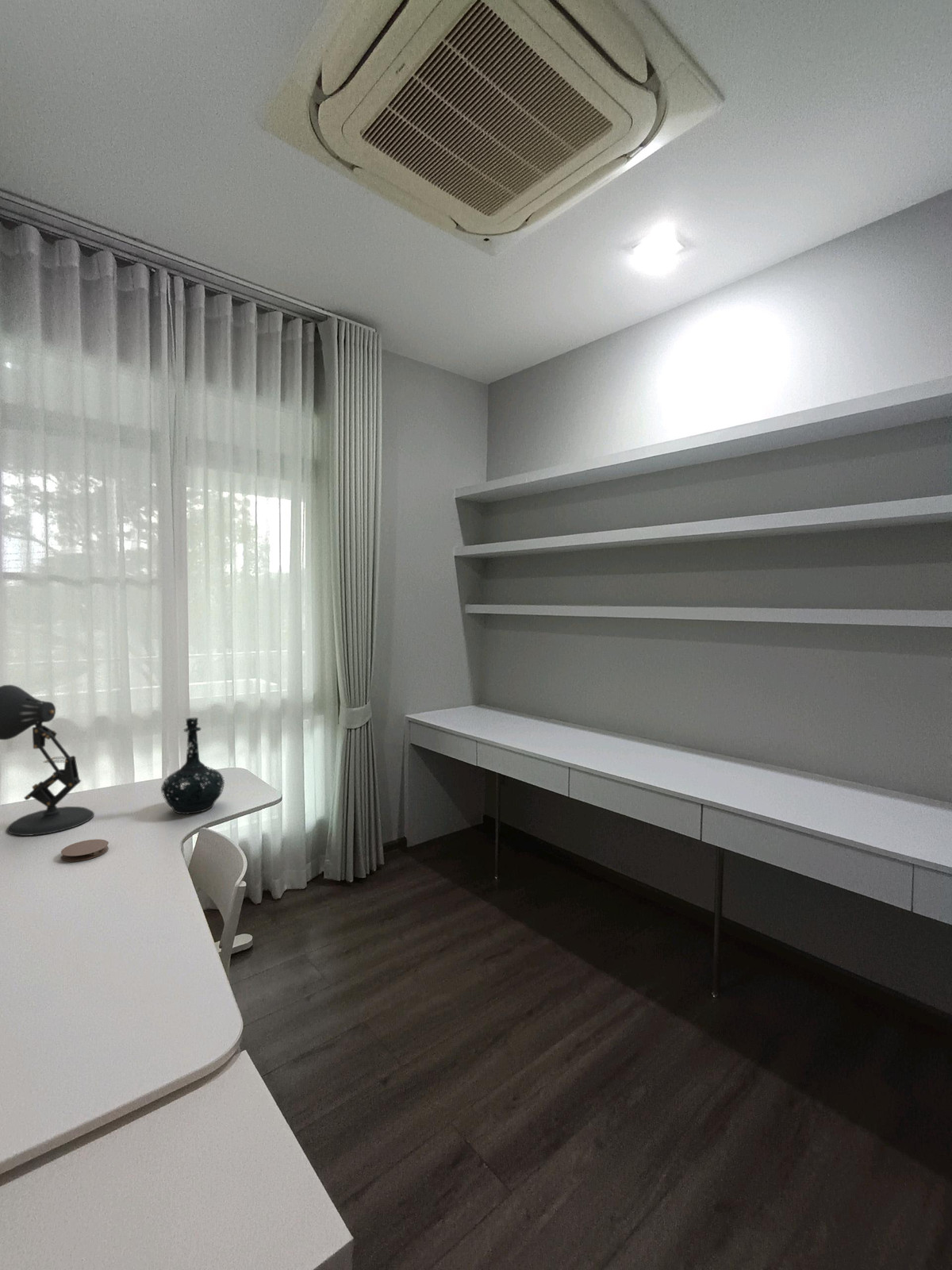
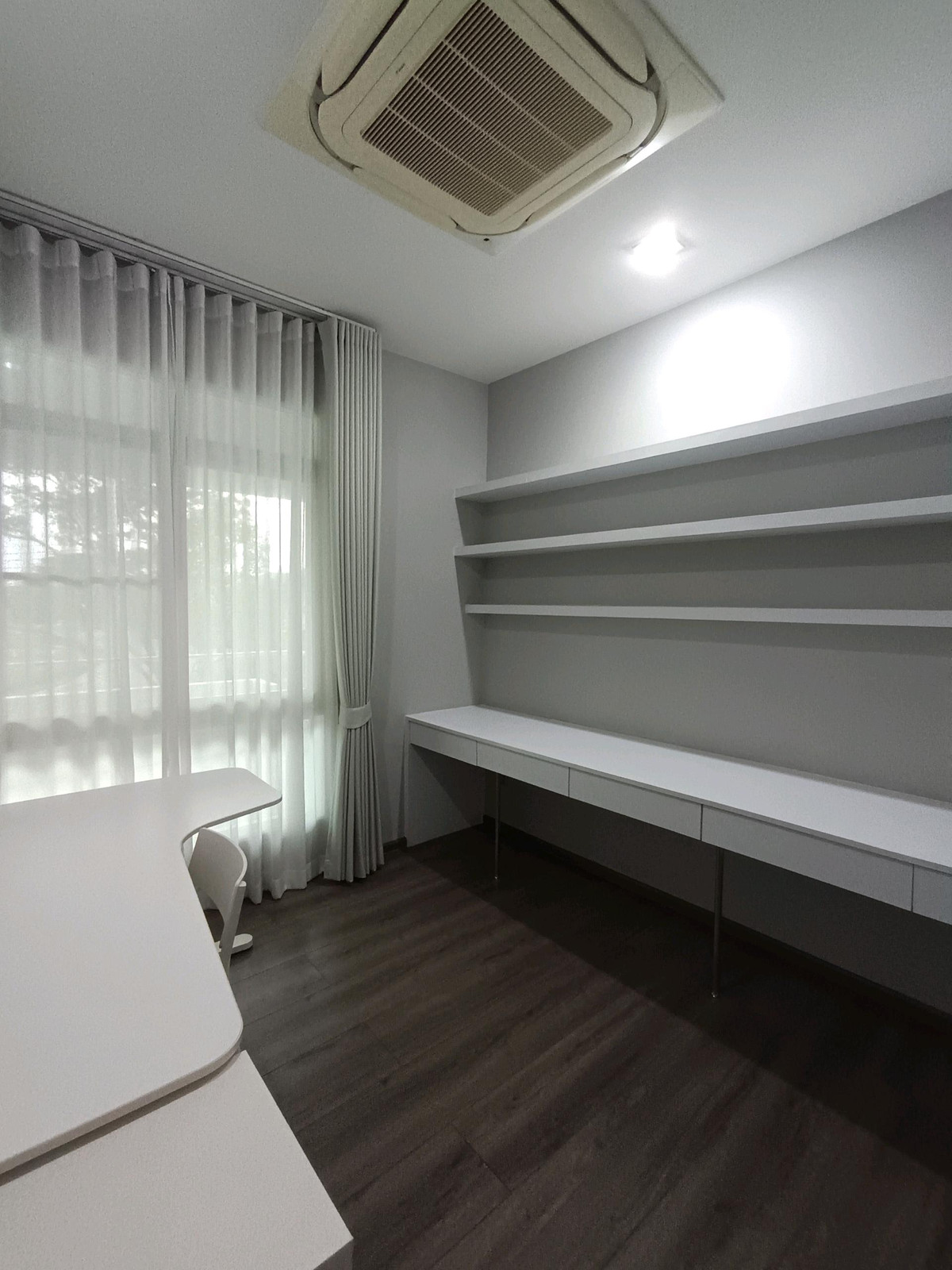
- coaster [60,838,109,862]
- desk lamp [0,684,95,837]
- bottle [160,717,225,815]
